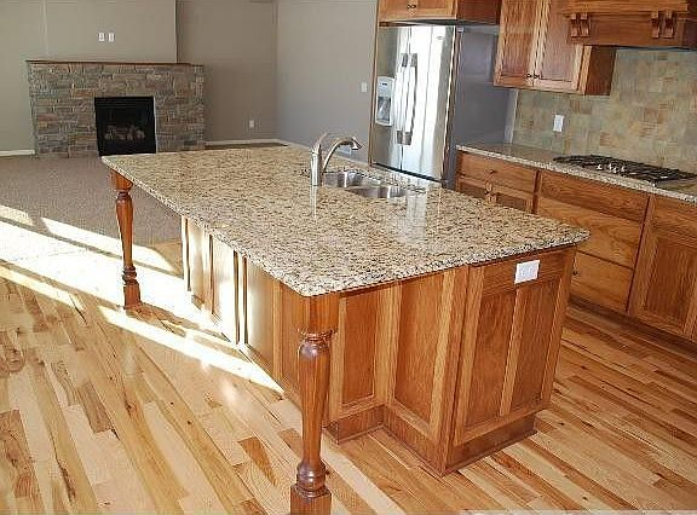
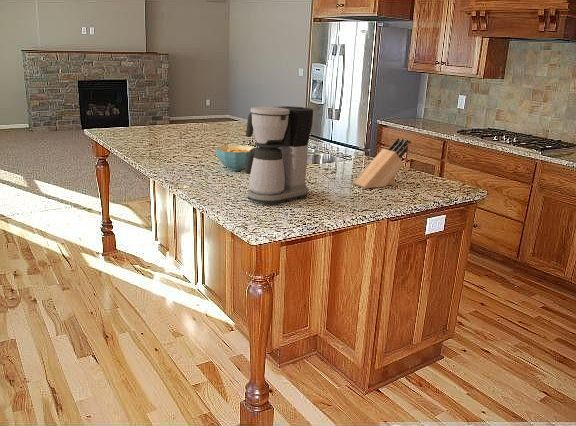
+ cereal bowl [215,144,255,171]
+ knife block [352,137,409,189]
+ coffee maker [244,105,314,206]
